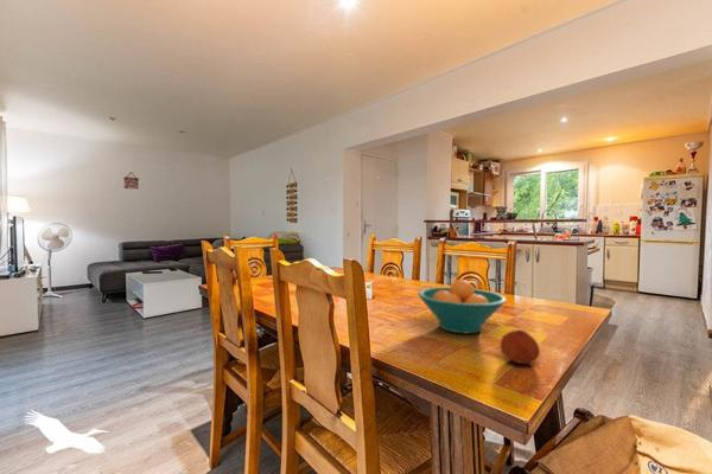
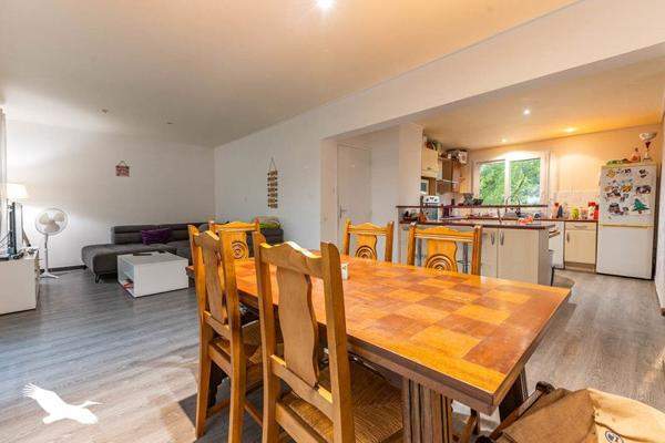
- fruit bowl [417,278,508,334]
- fruit [500,328,541,365]
